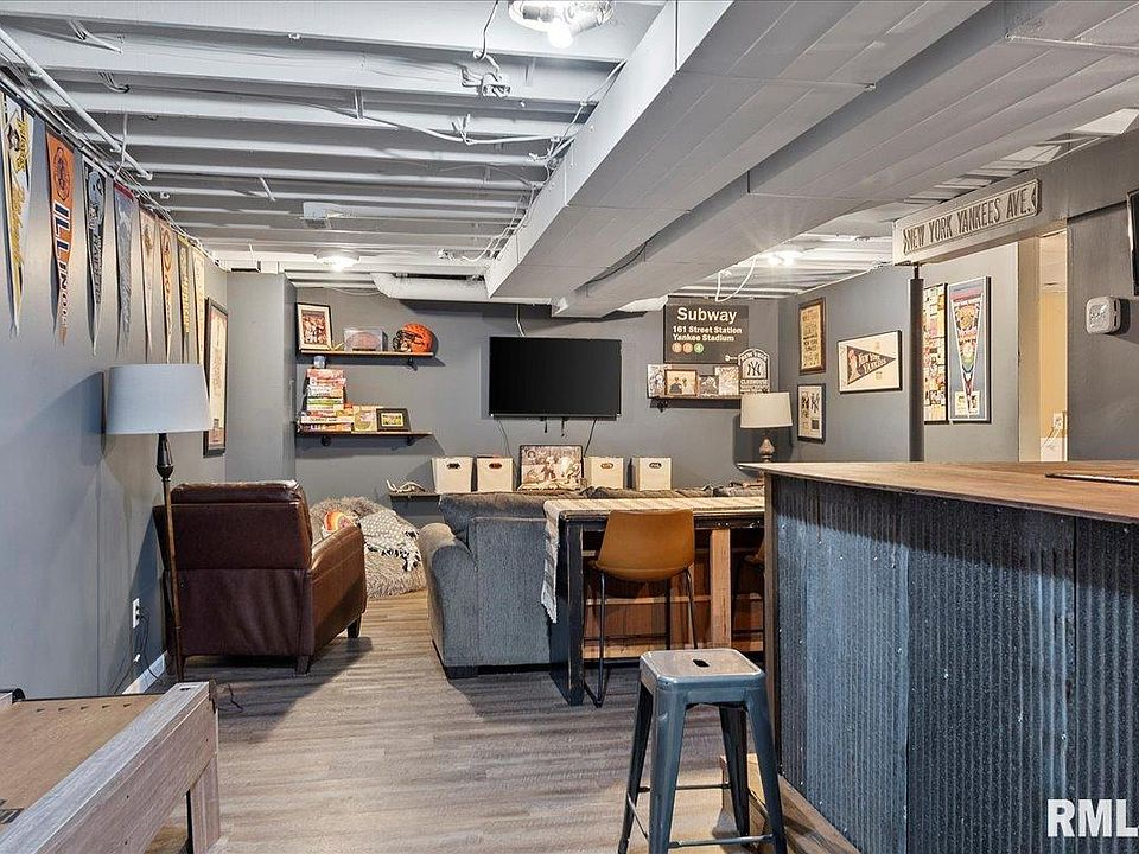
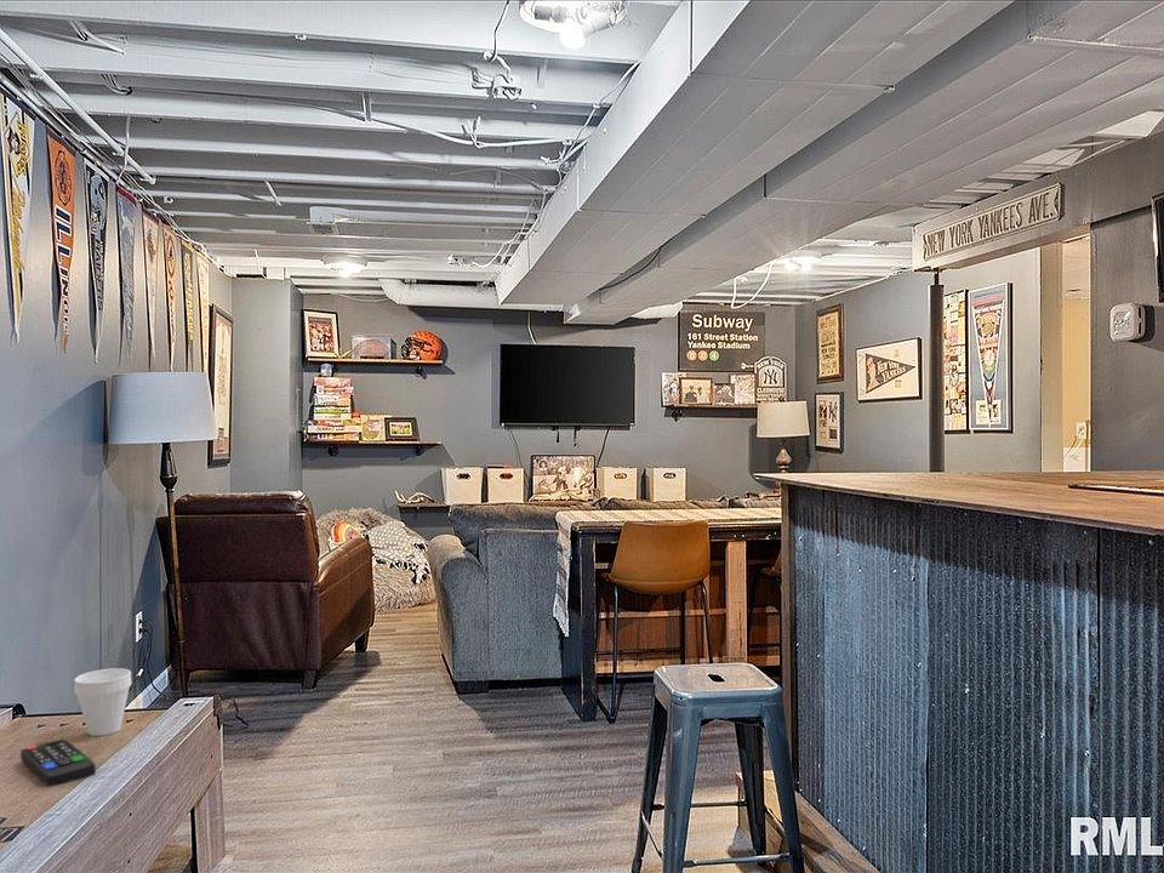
+ cup [73,667,133,737]
+ remote control [19,738,97,787]
